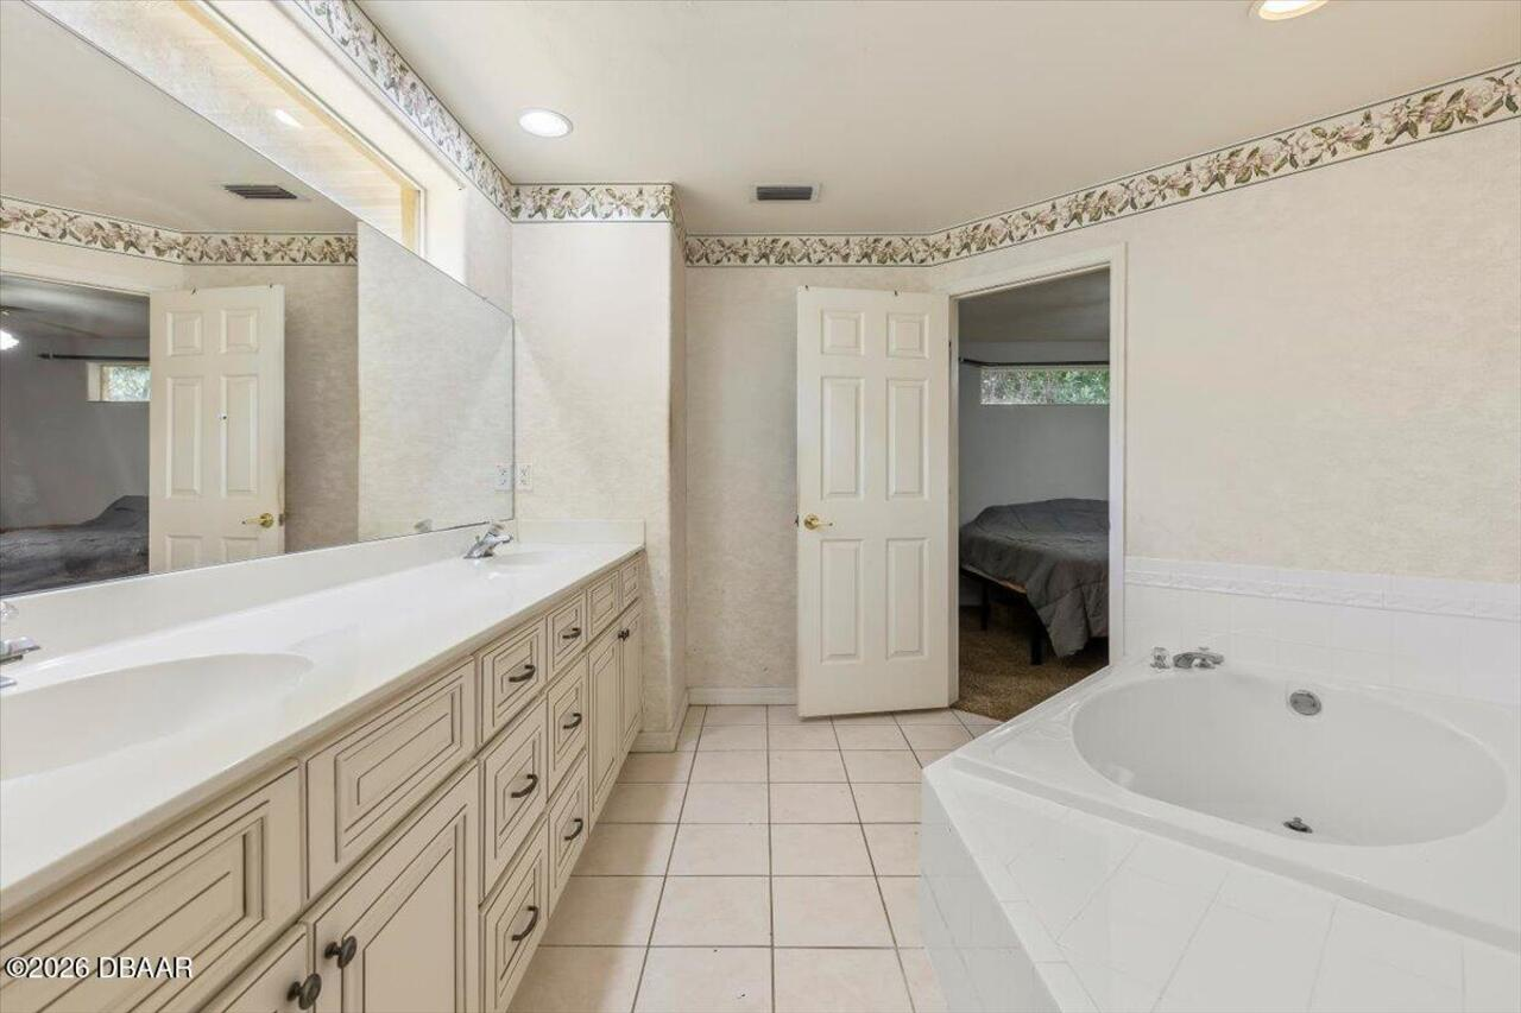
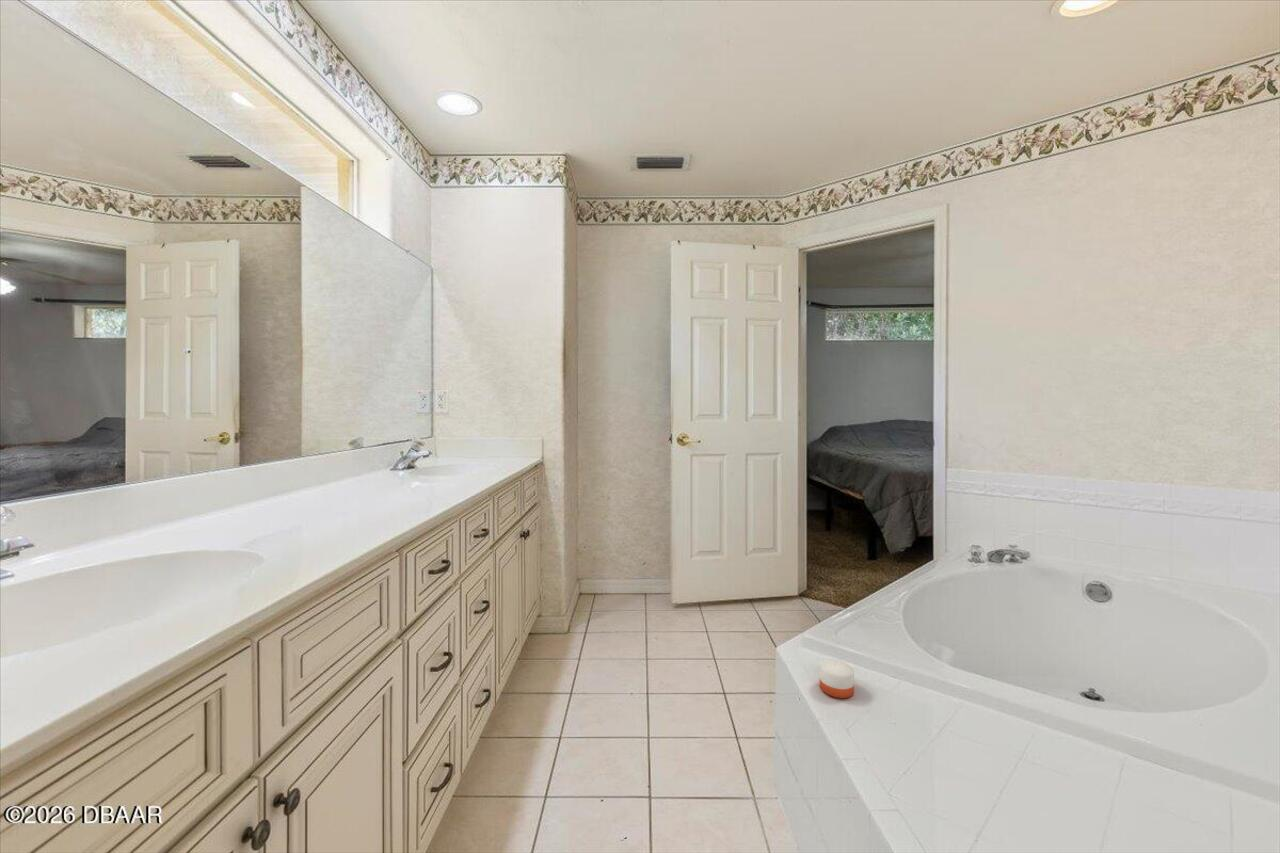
+ candle [819,659,855,699]
